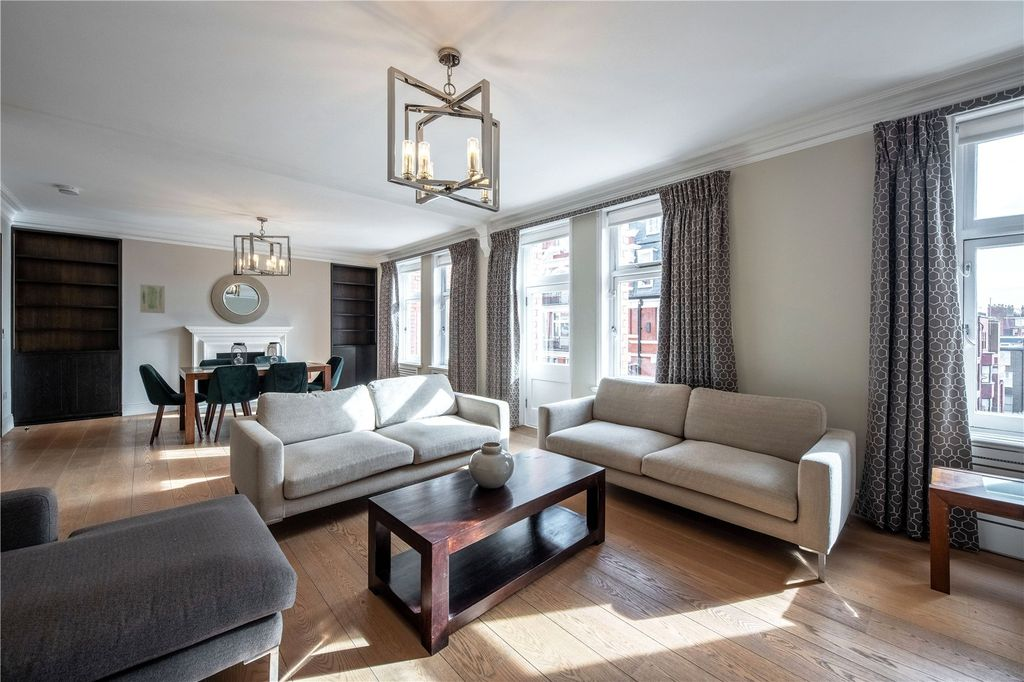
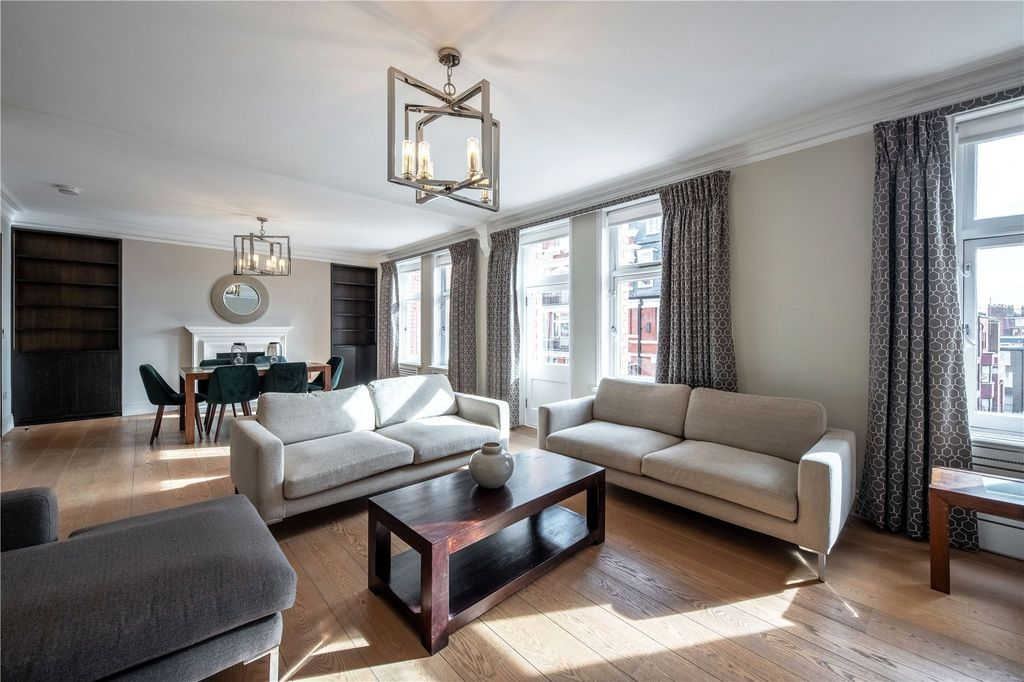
- wall art [139,283,166,314]
